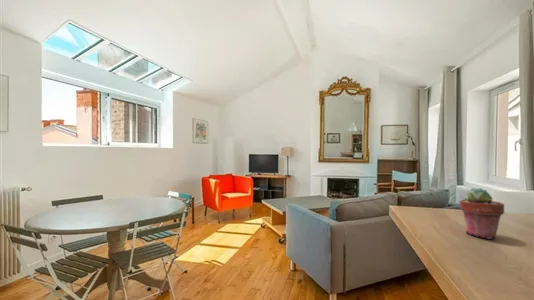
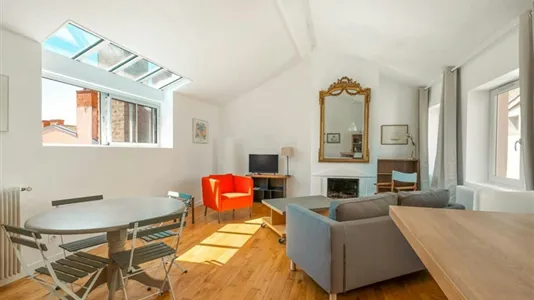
- potted succulent [458,187,505,240]
